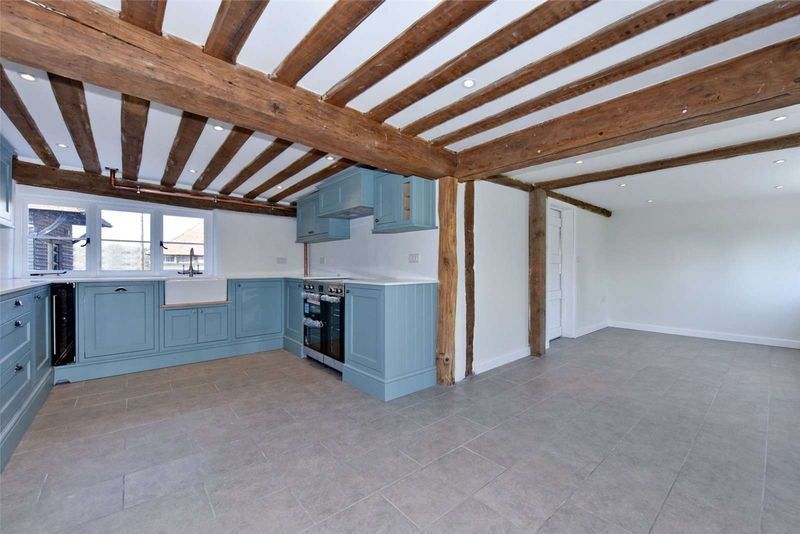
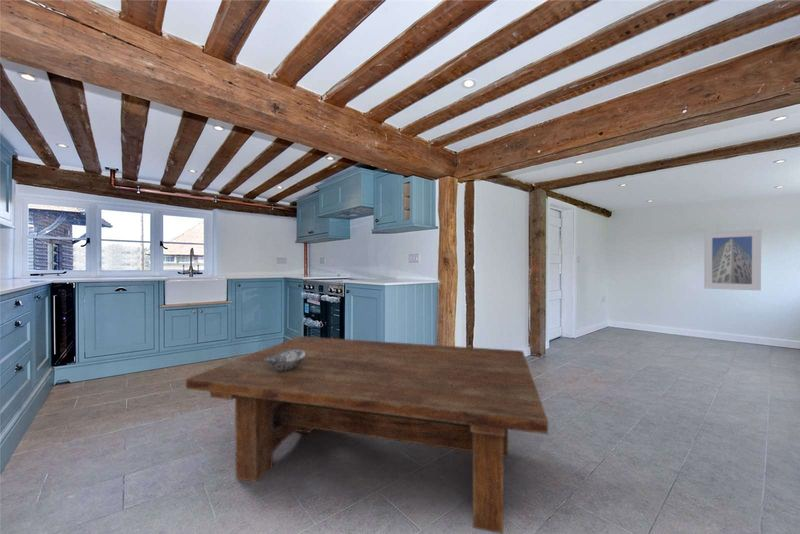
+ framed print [703,229,762,292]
+ dining table [185,335,549,534]
+ decorative bowl [264,350,306,371]
